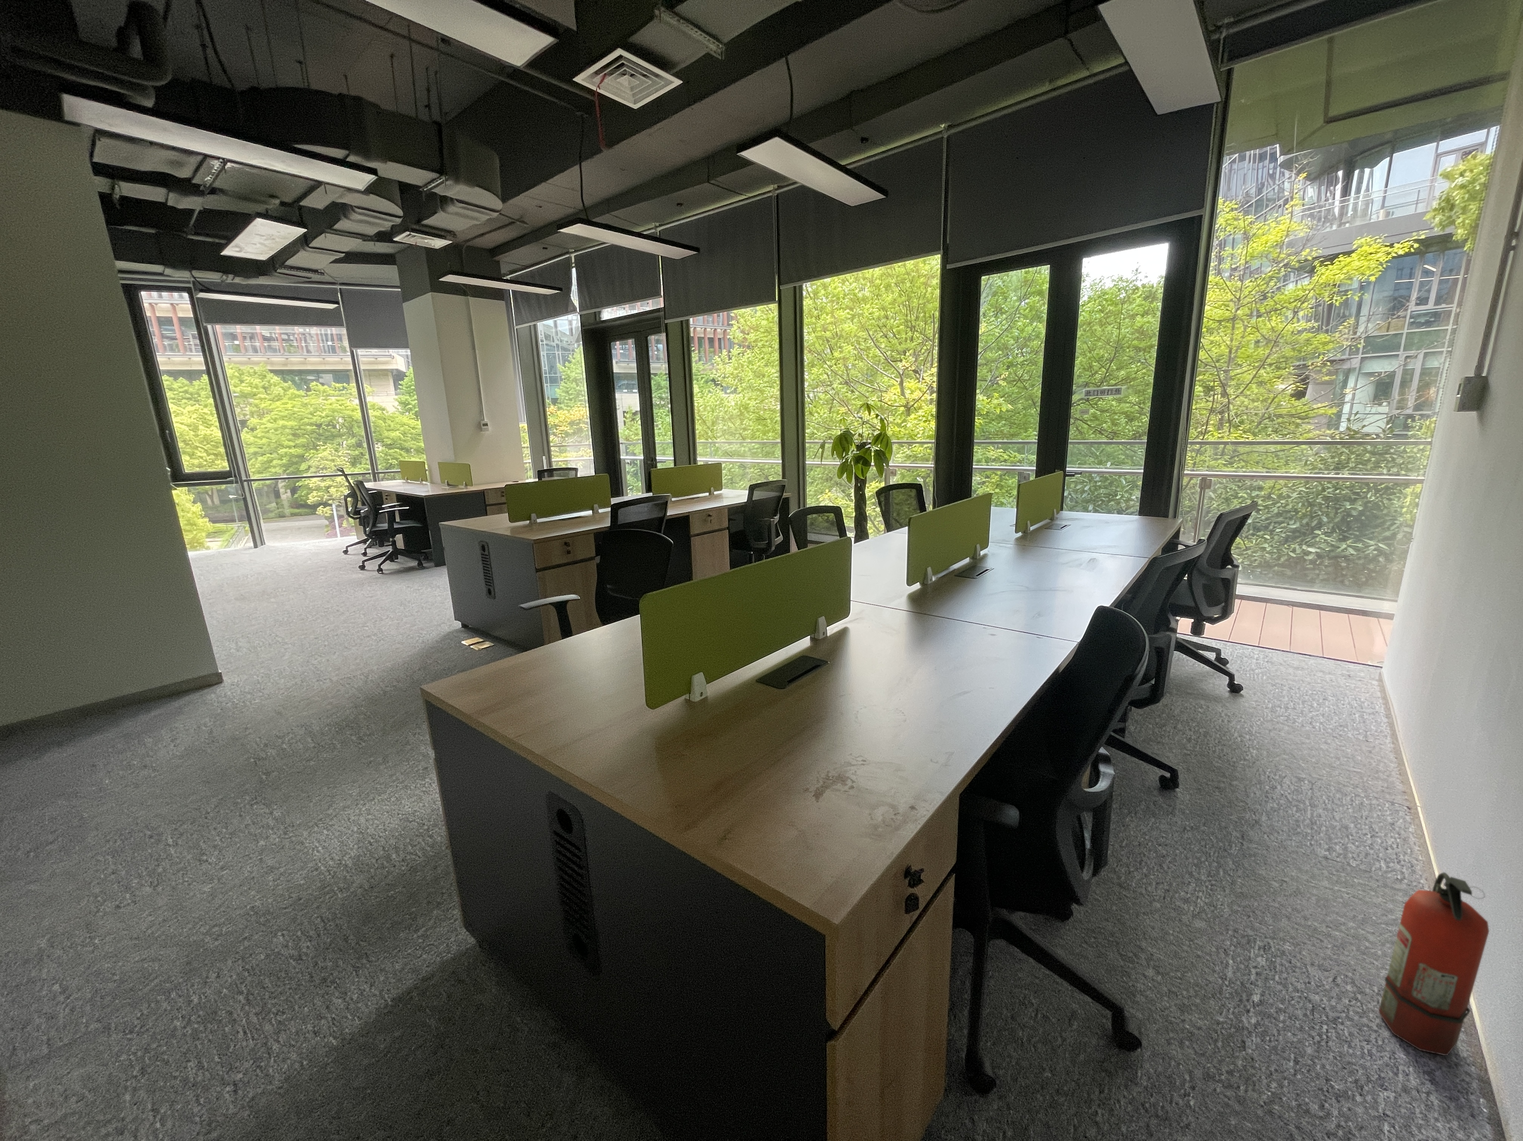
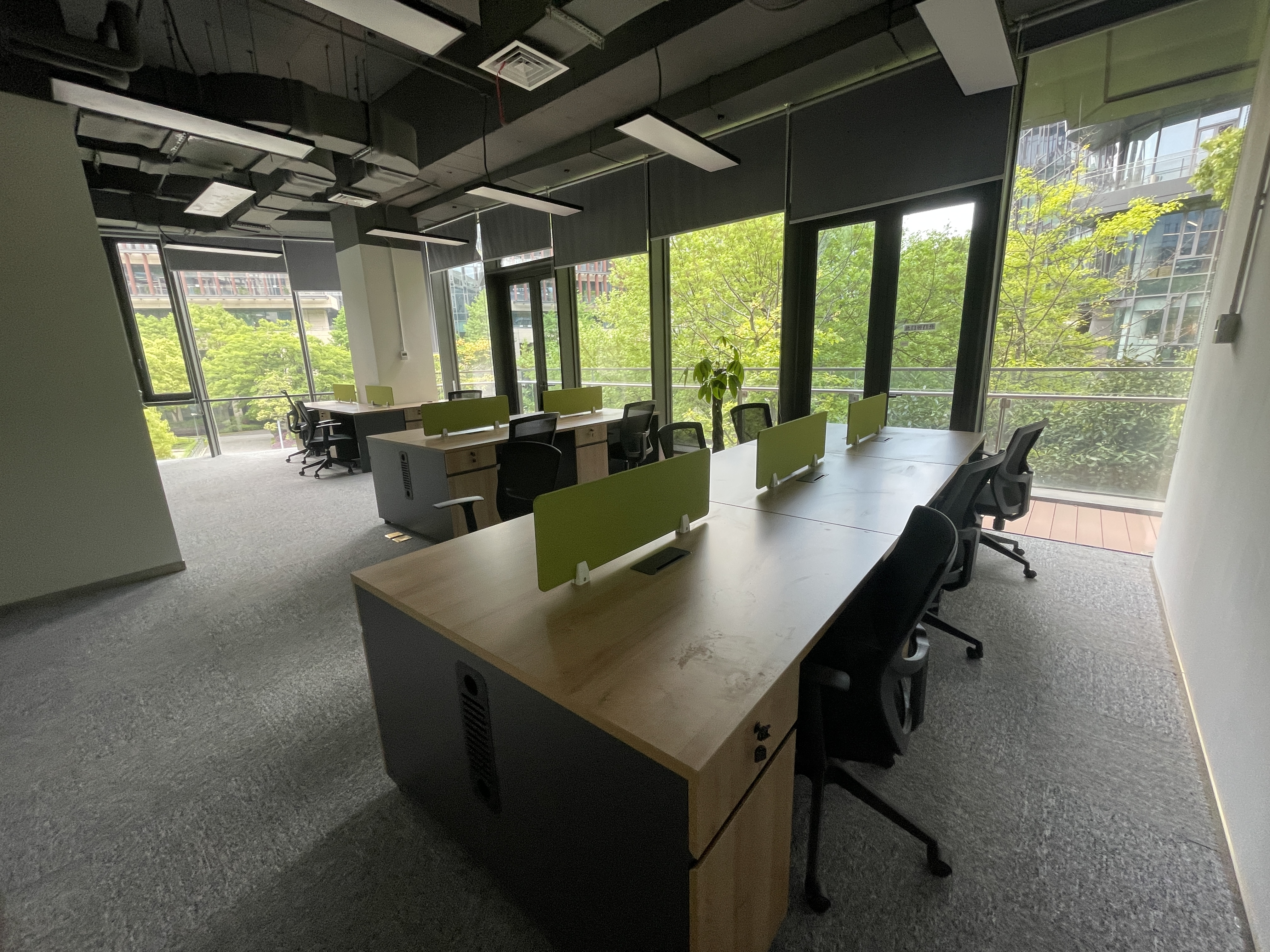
- fire extinguisher [1378,873,1489,1056]
